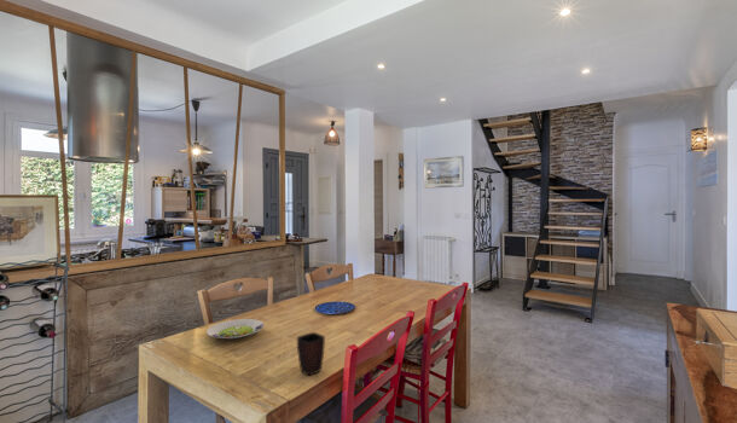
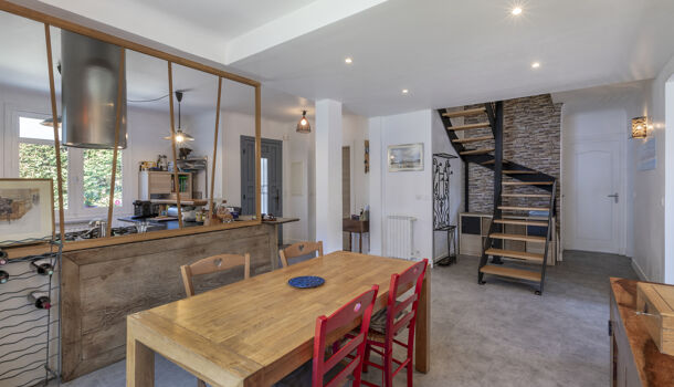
- salad plate [205,318,265,340]
- mug [296,331,326,376]
